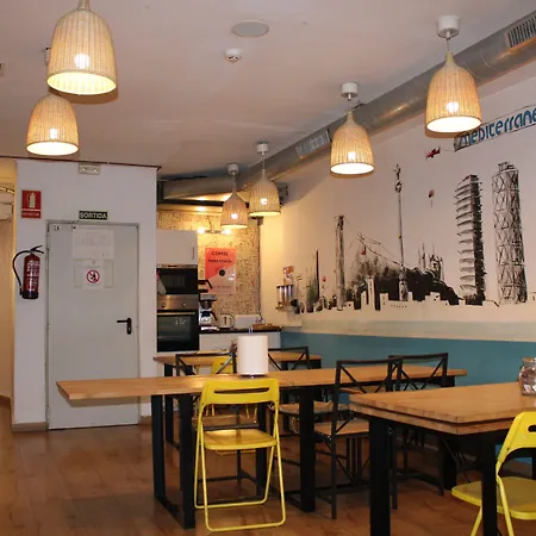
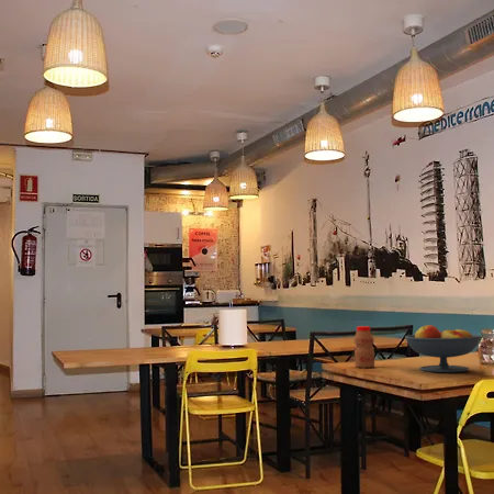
+ fruit bowl [404,324,482,373]
+ bottle [353,325,375,369]
